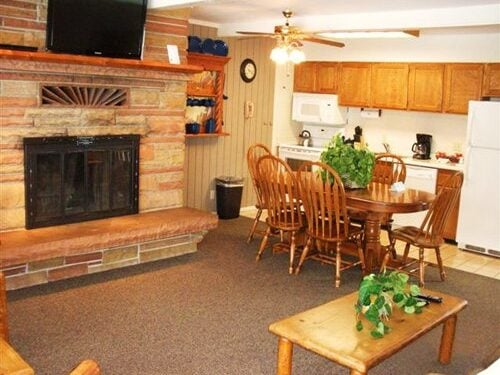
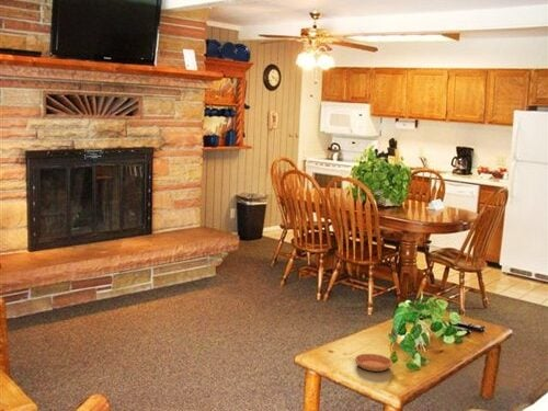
+ saucer [354,353,393,373]
